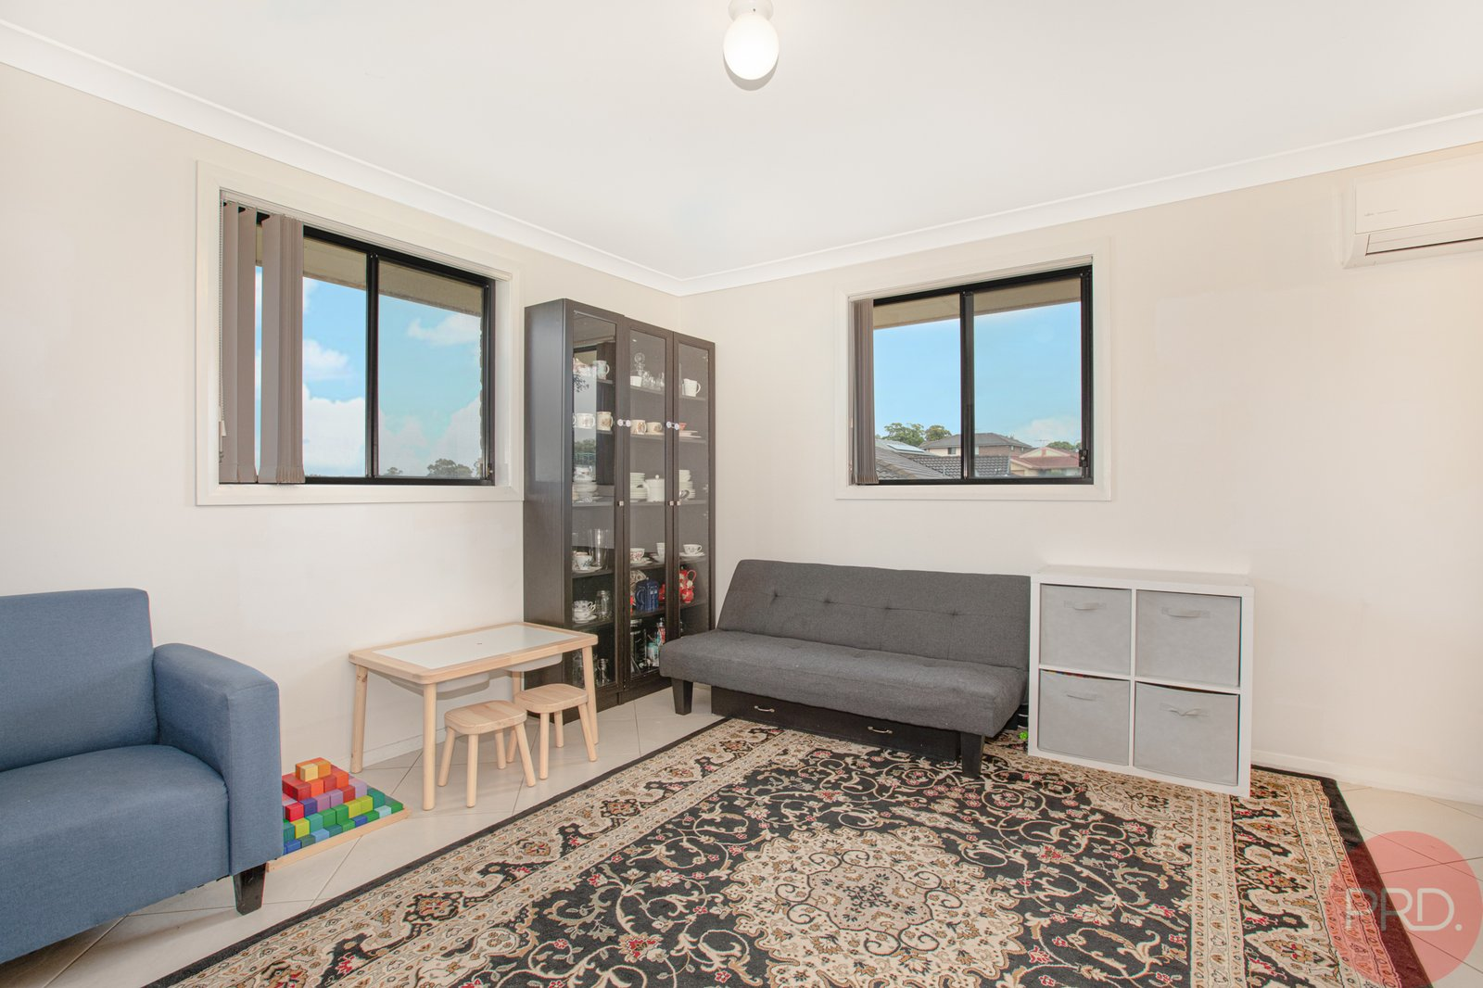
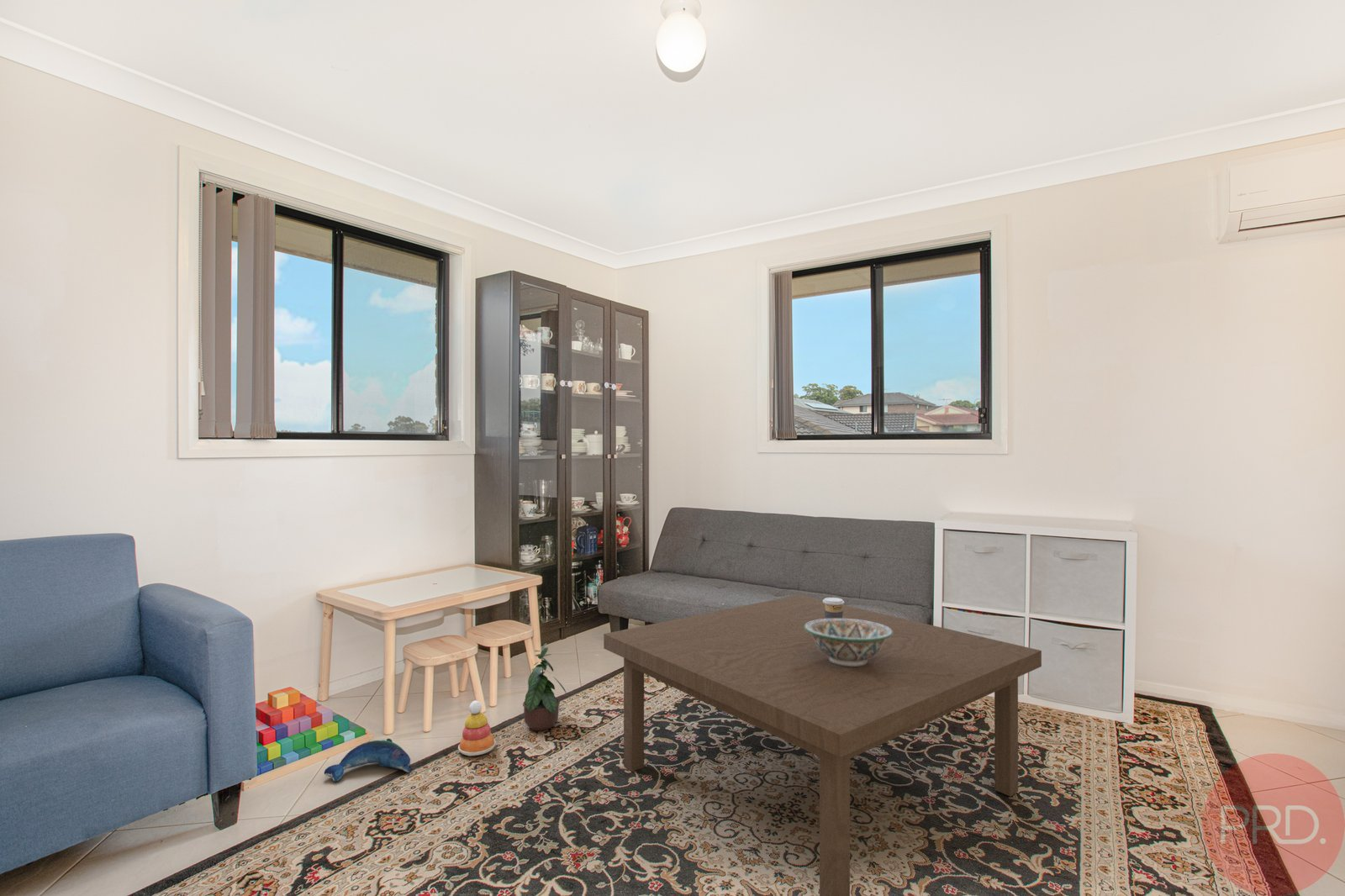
+ plush toy [324,738,411,783]
+ stacking toy [457,700,497,756]
+ potted plant [522,642,567,731]
+ coffee table [603,594,1042,896]
+ coffee cup [822,597,845,619]
+ decorative bowl [804,619,893,666]
